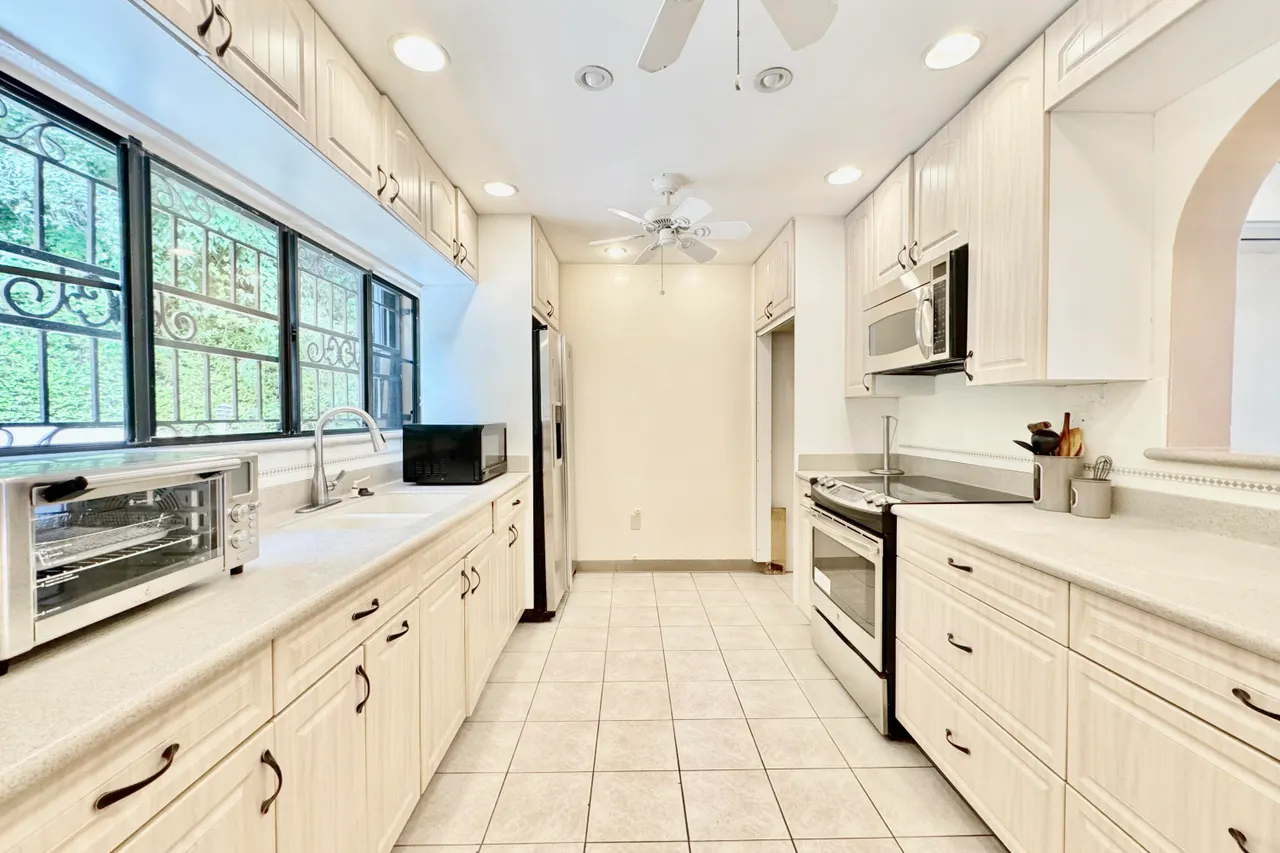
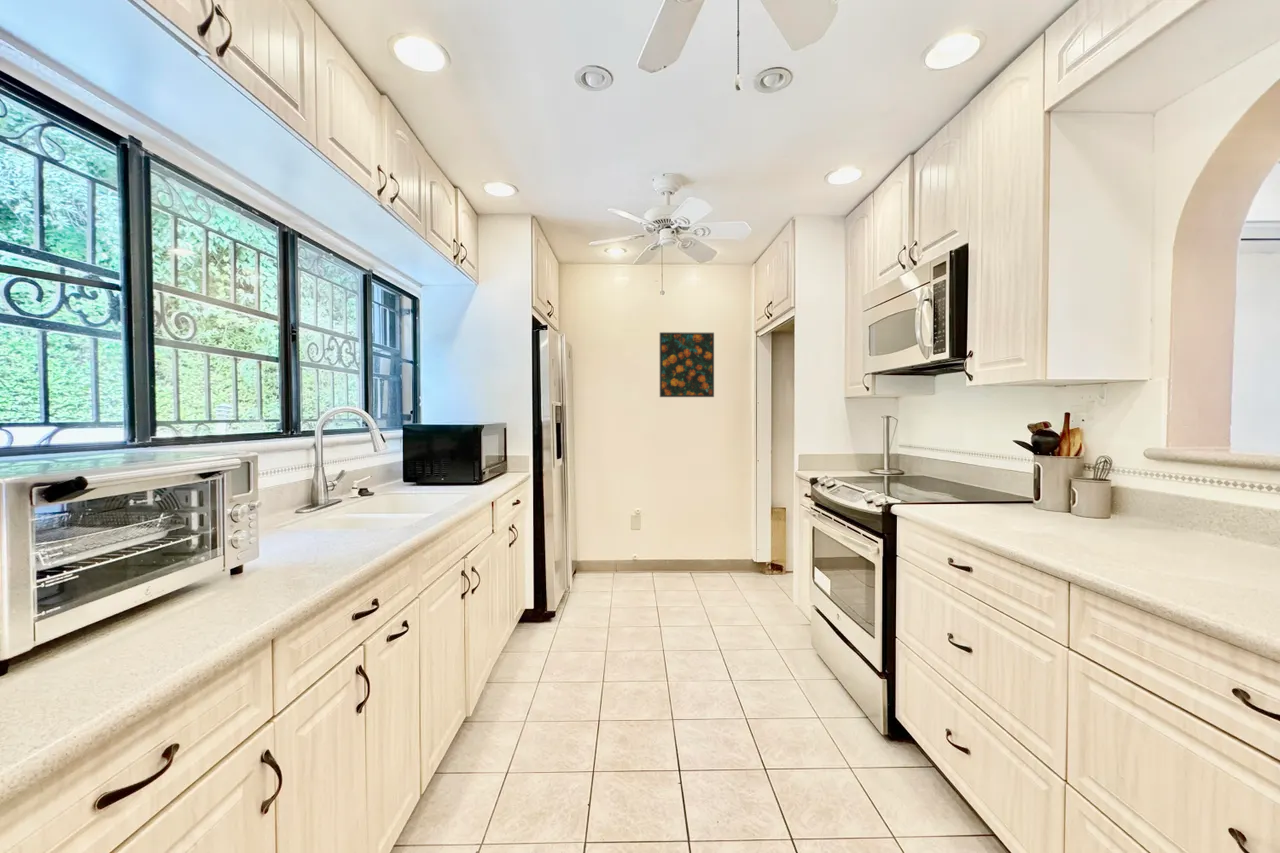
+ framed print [659,331,715,398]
